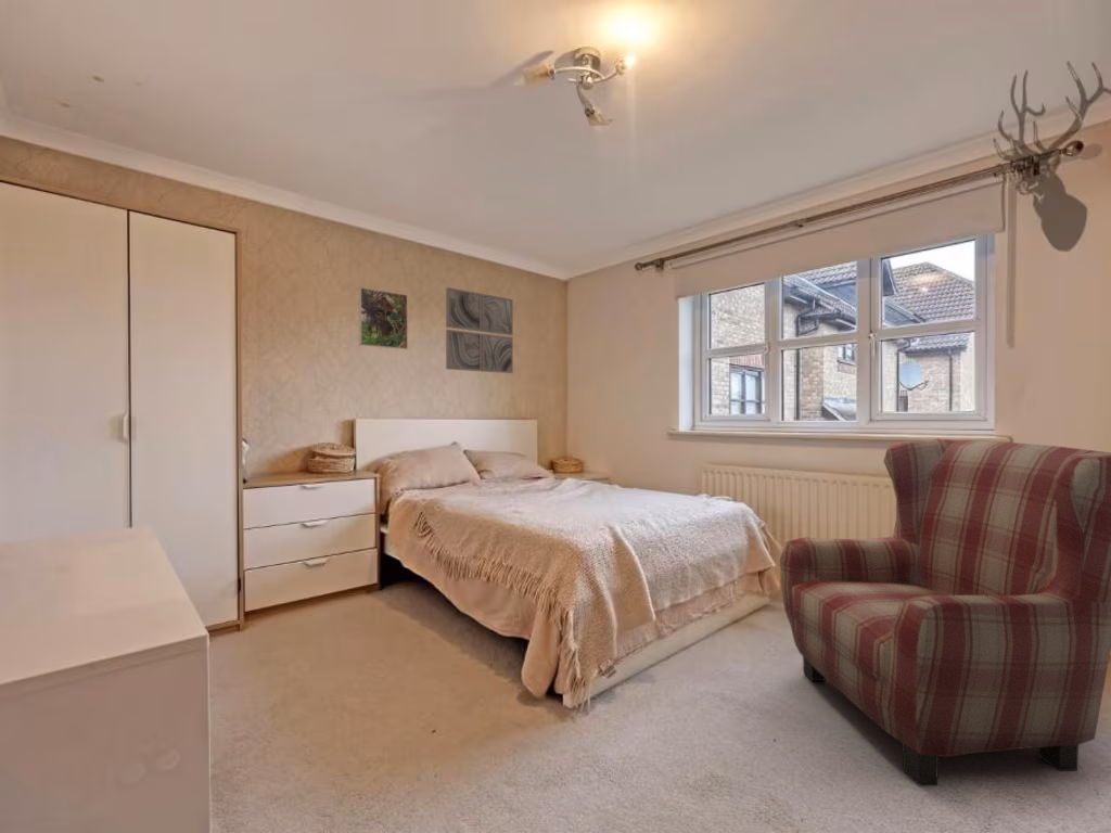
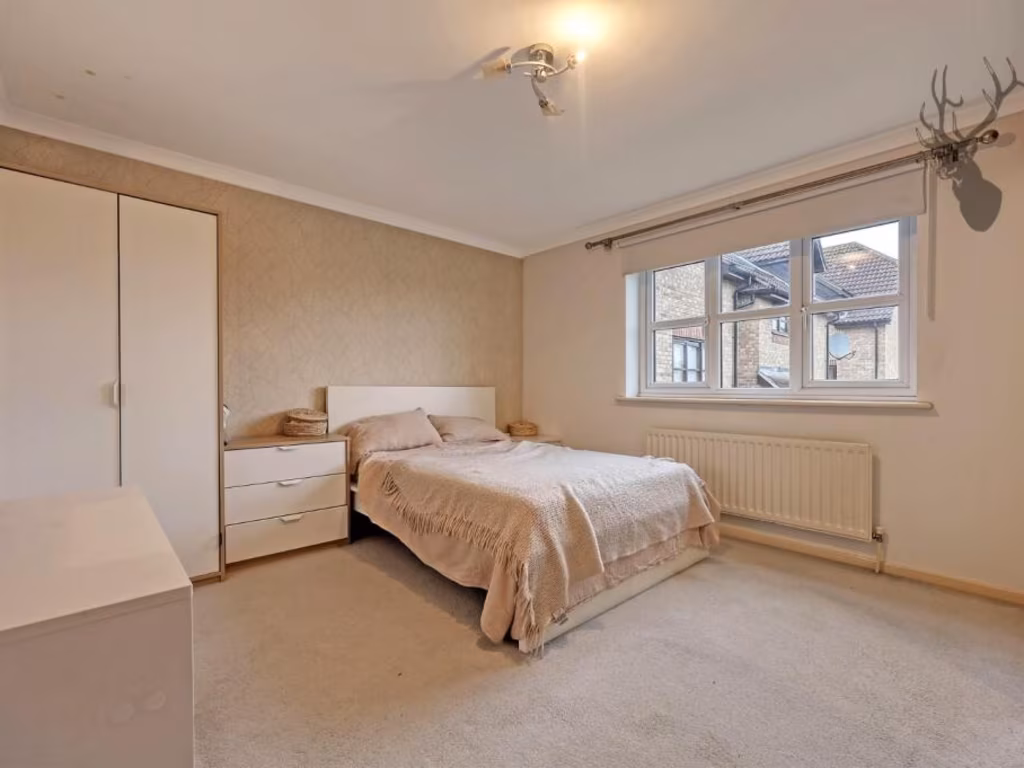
- armchair [779,437,1111,786]
- wall art [445,286,514,374]
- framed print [358,286,409,350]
